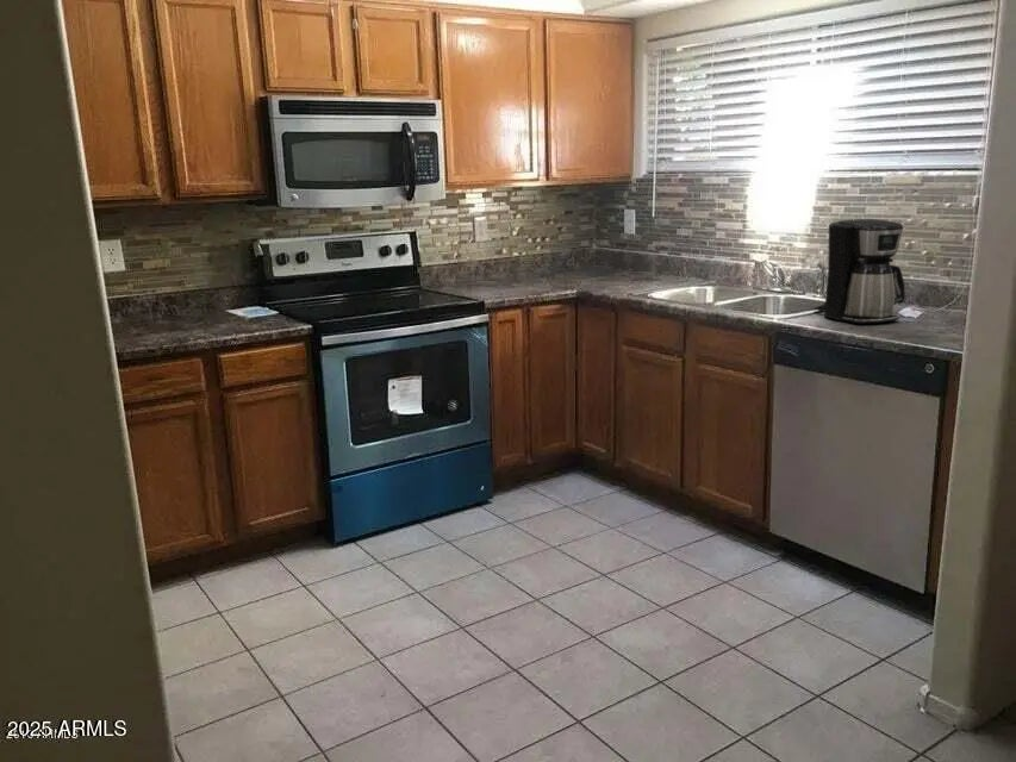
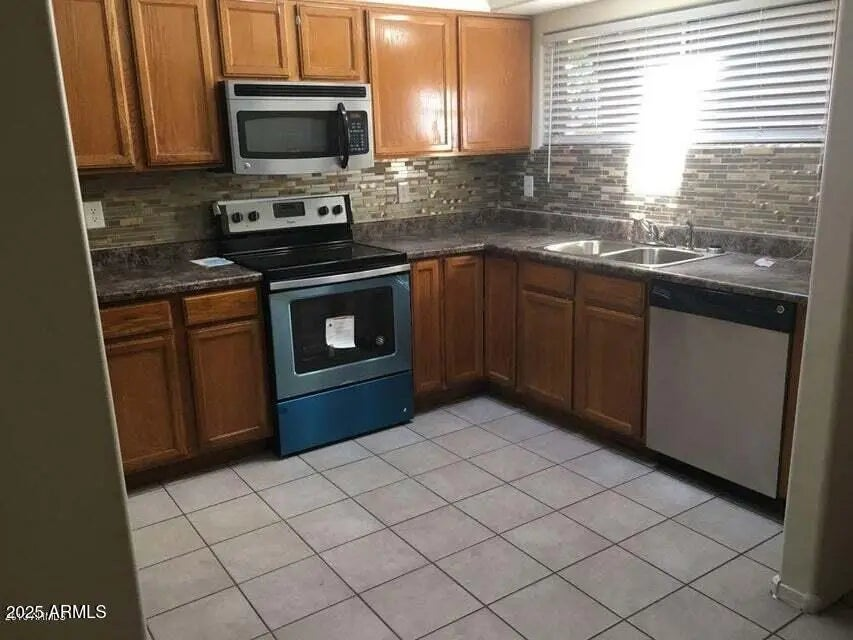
- coffee maker [812,218,906,325]
